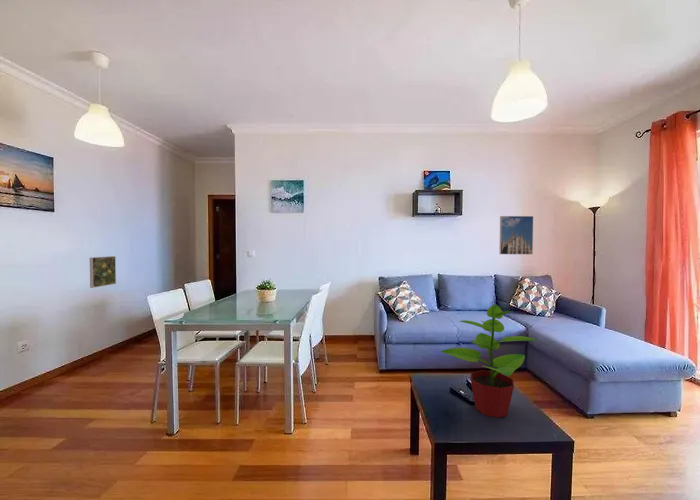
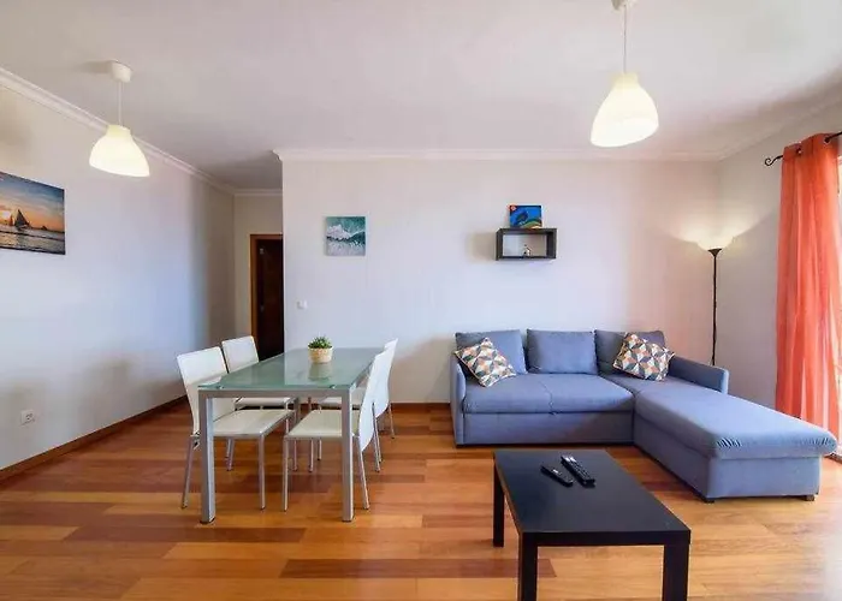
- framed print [499,215,534,255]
- potted plant [440,301,538,419]
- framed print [89,255,117,289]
